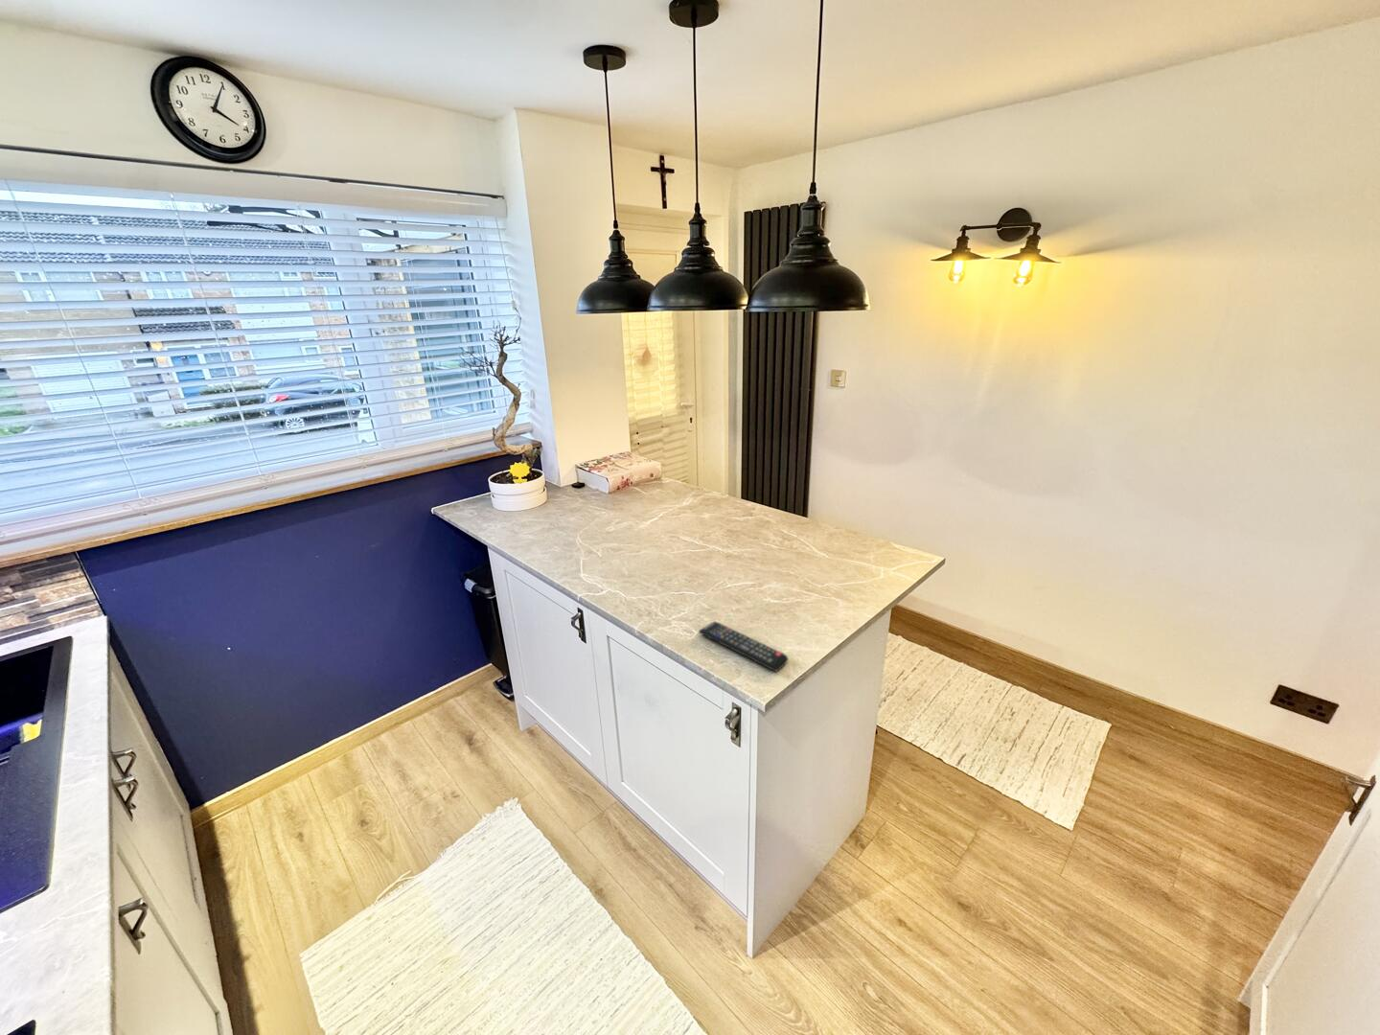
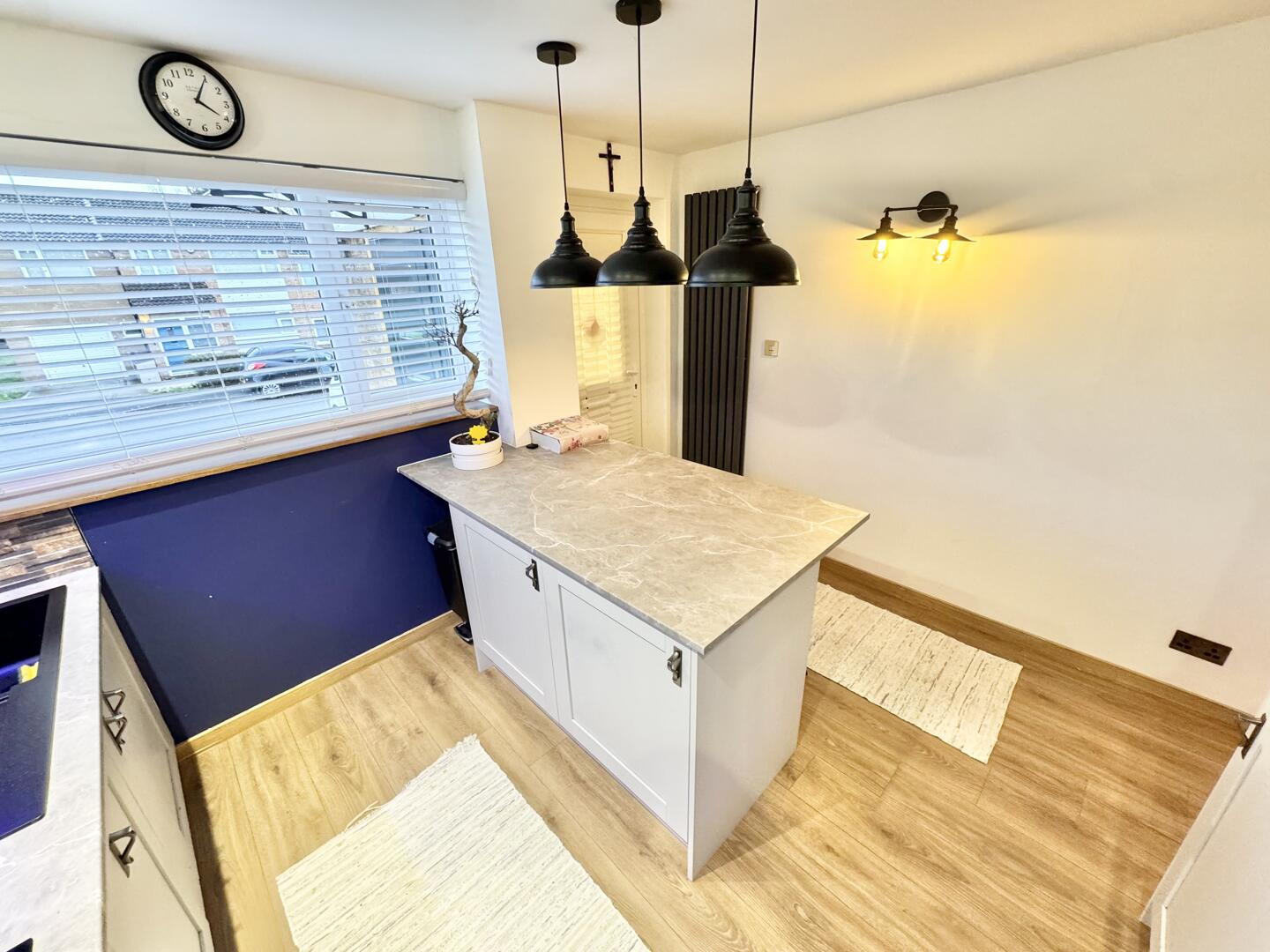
- remote control [698,620,789,673]
